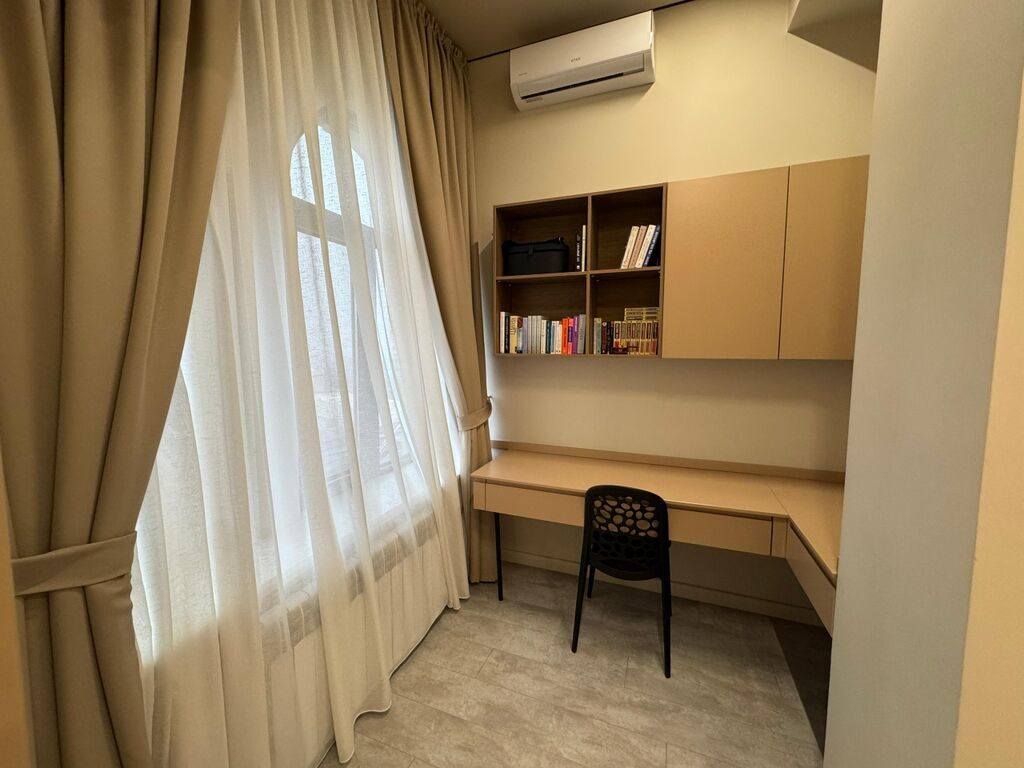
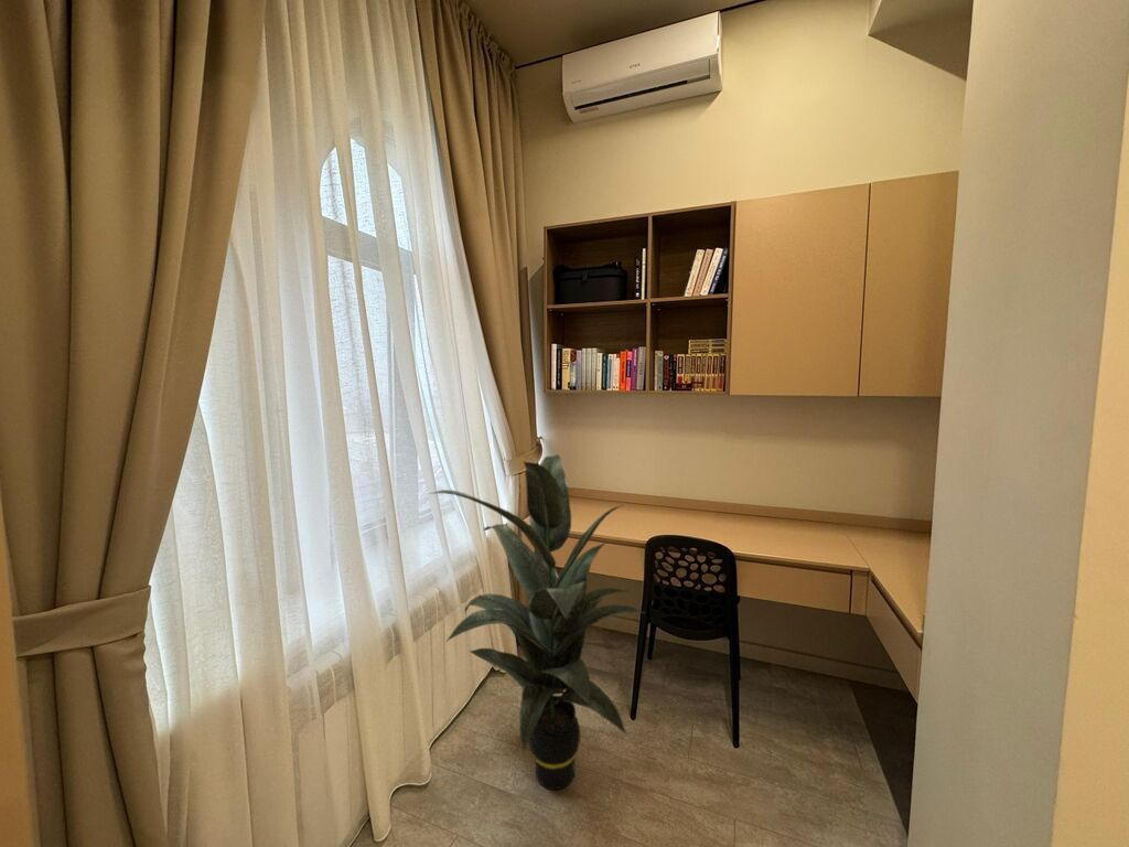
+ indoor plant [428,453,646,791]
